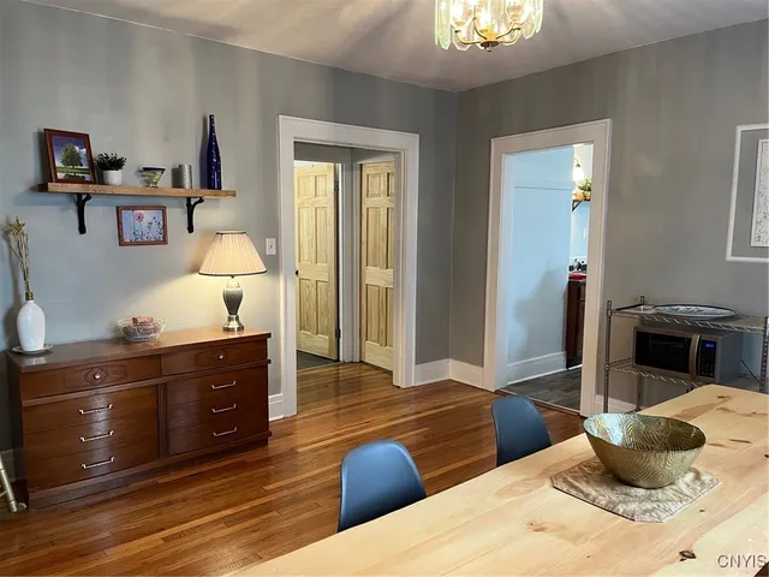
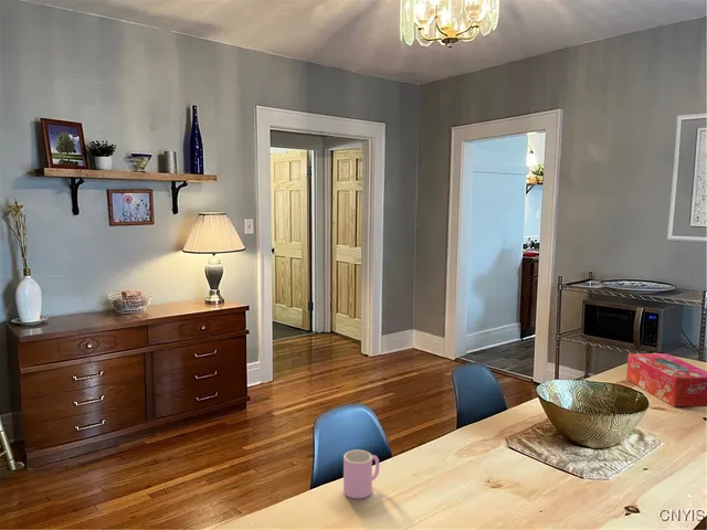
+ cup [342,448,380,499]
+ tissue box [625,352,707,407]
